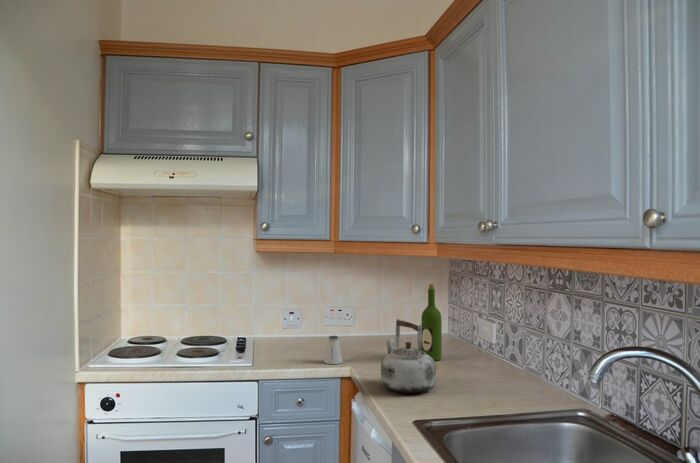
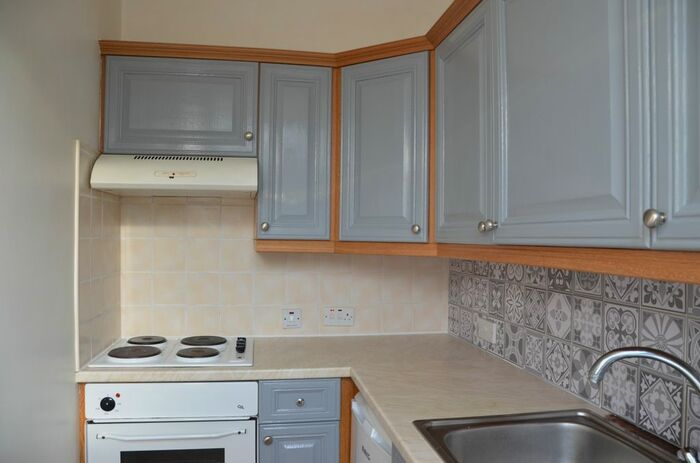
- saltshaker [323,335,344,365]
- kettle [380,318,437,394]
- wine bottle [420,283,443,362]
